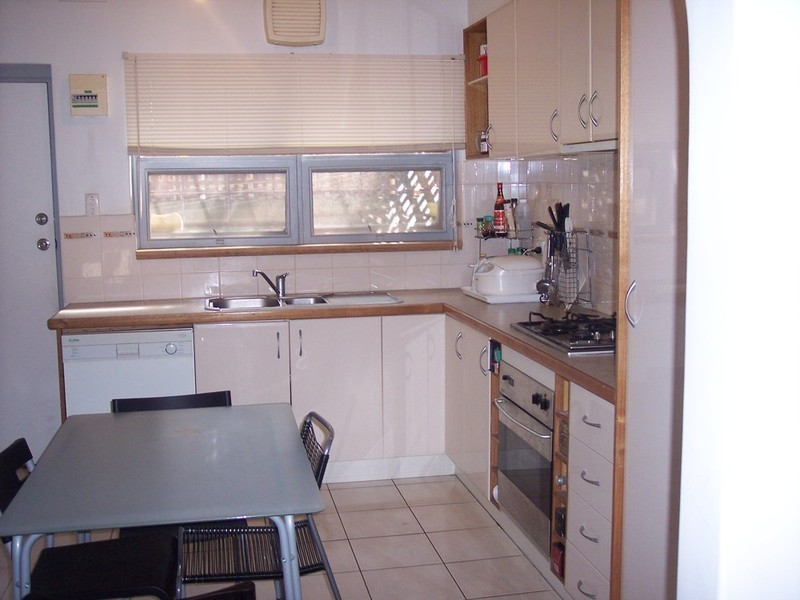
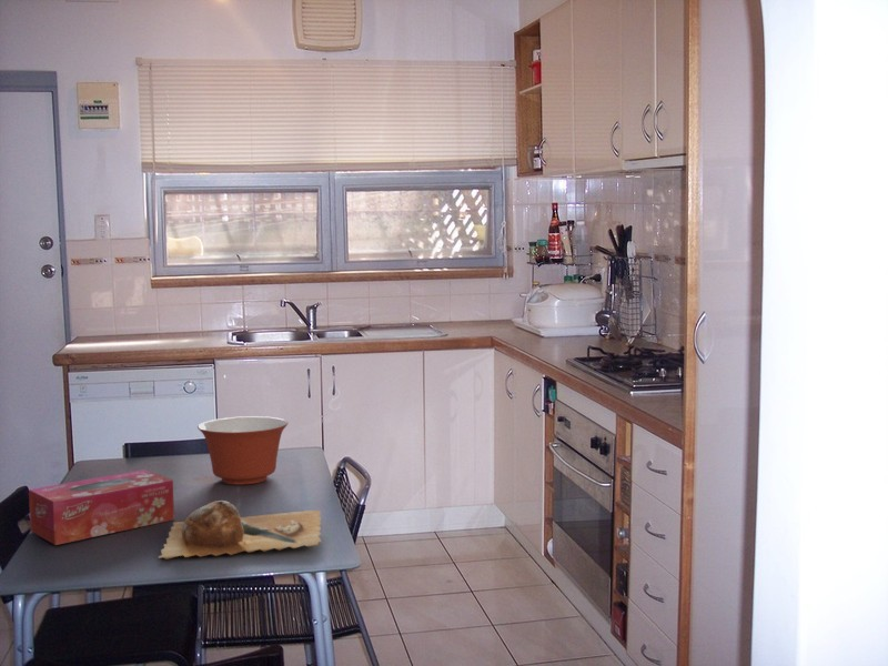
+ tissue box [28,468,175,546]
+ mixing bowl [196,415,289,486]
+ chopping board [158,500,323,561]
